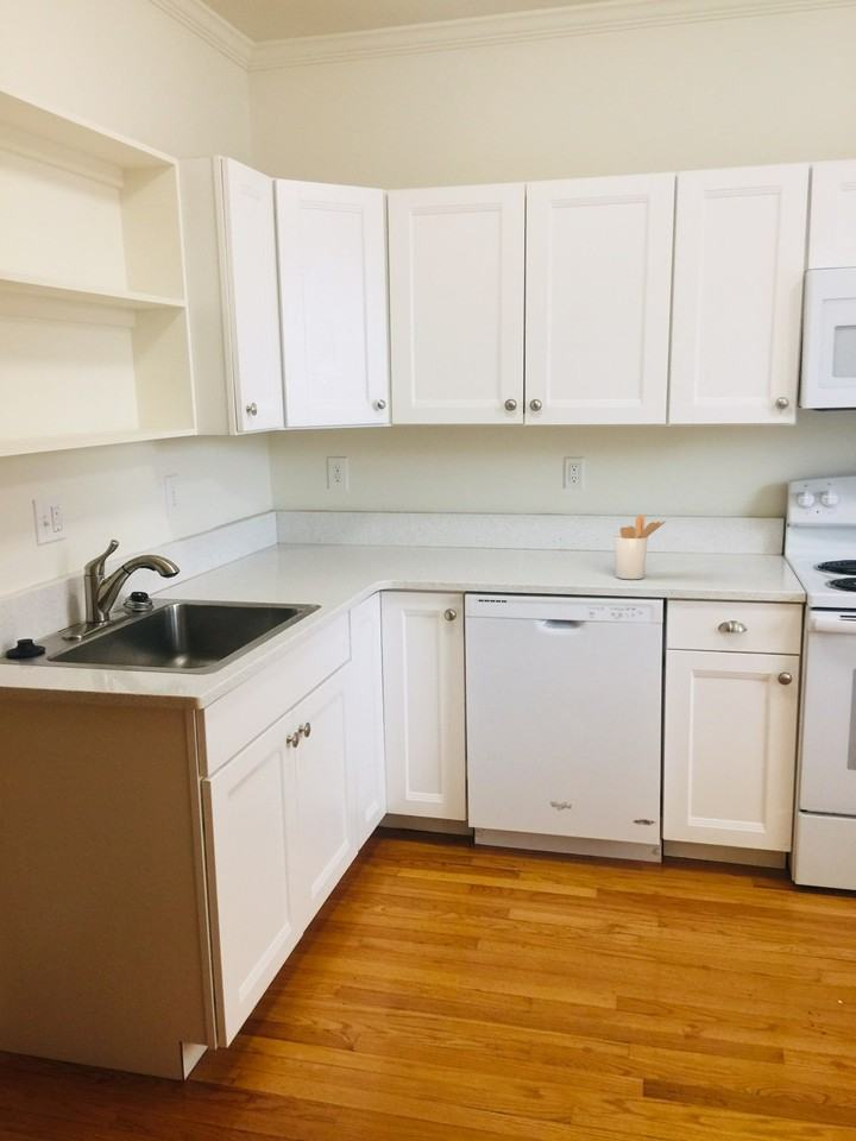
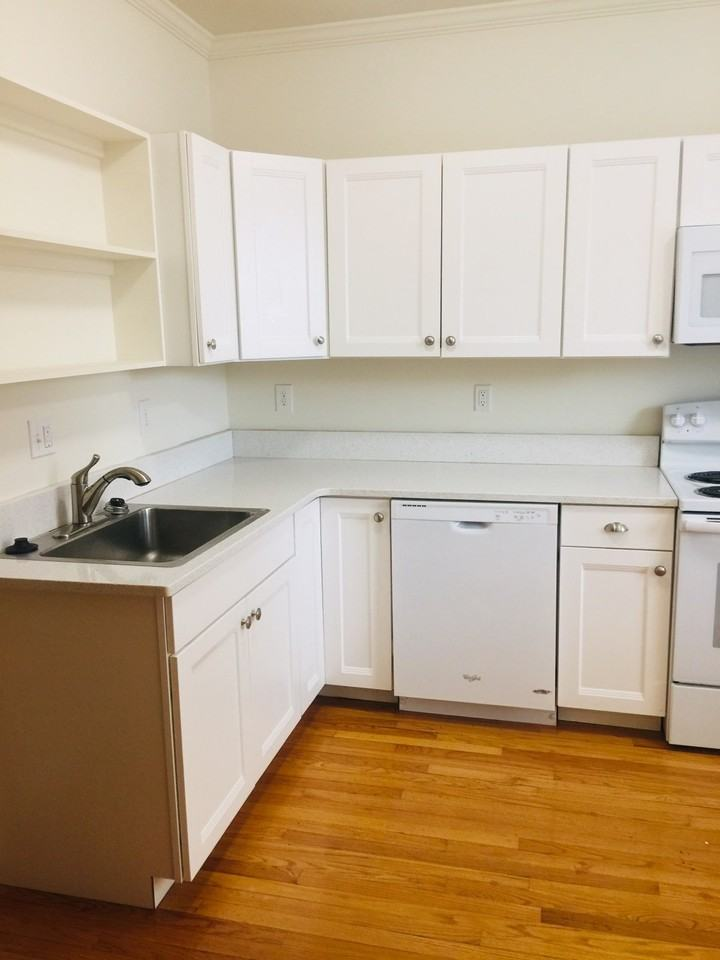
- utensil holder [613,513,667,580]
